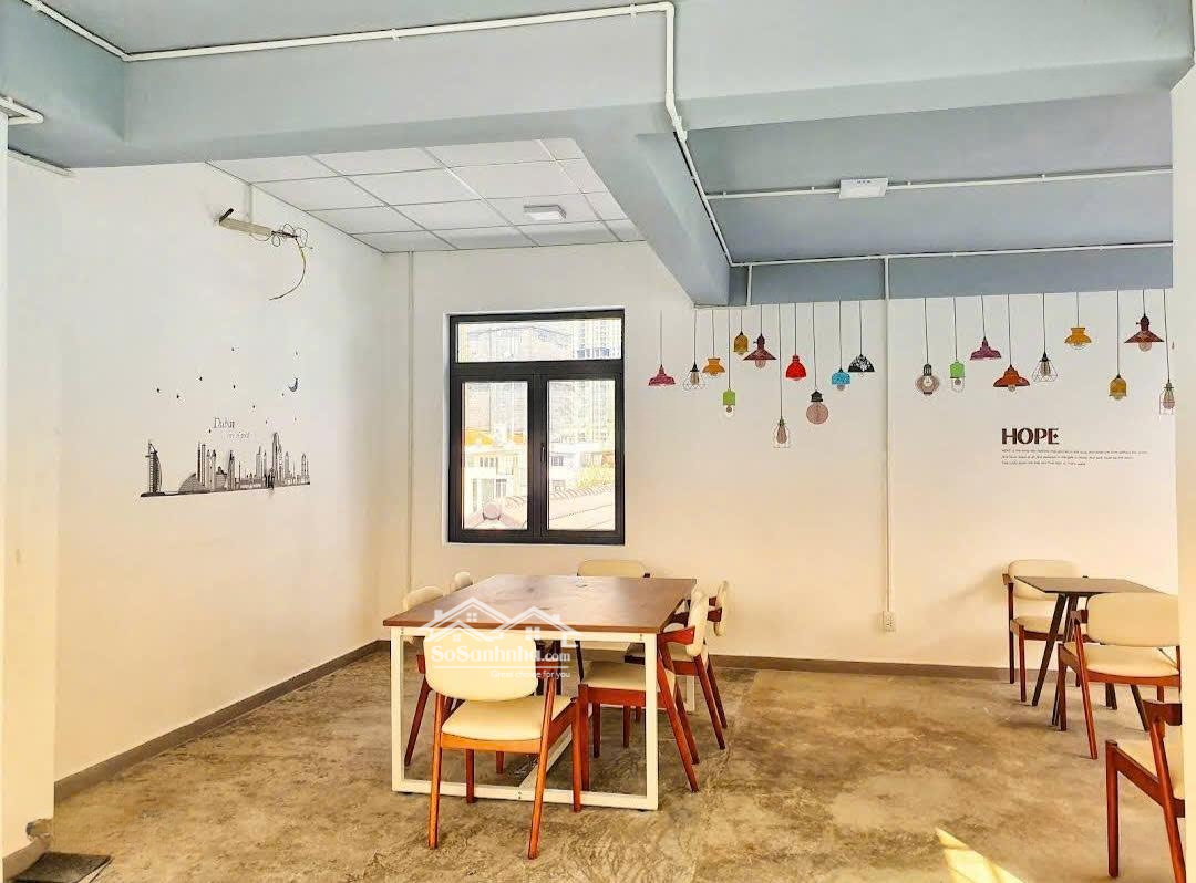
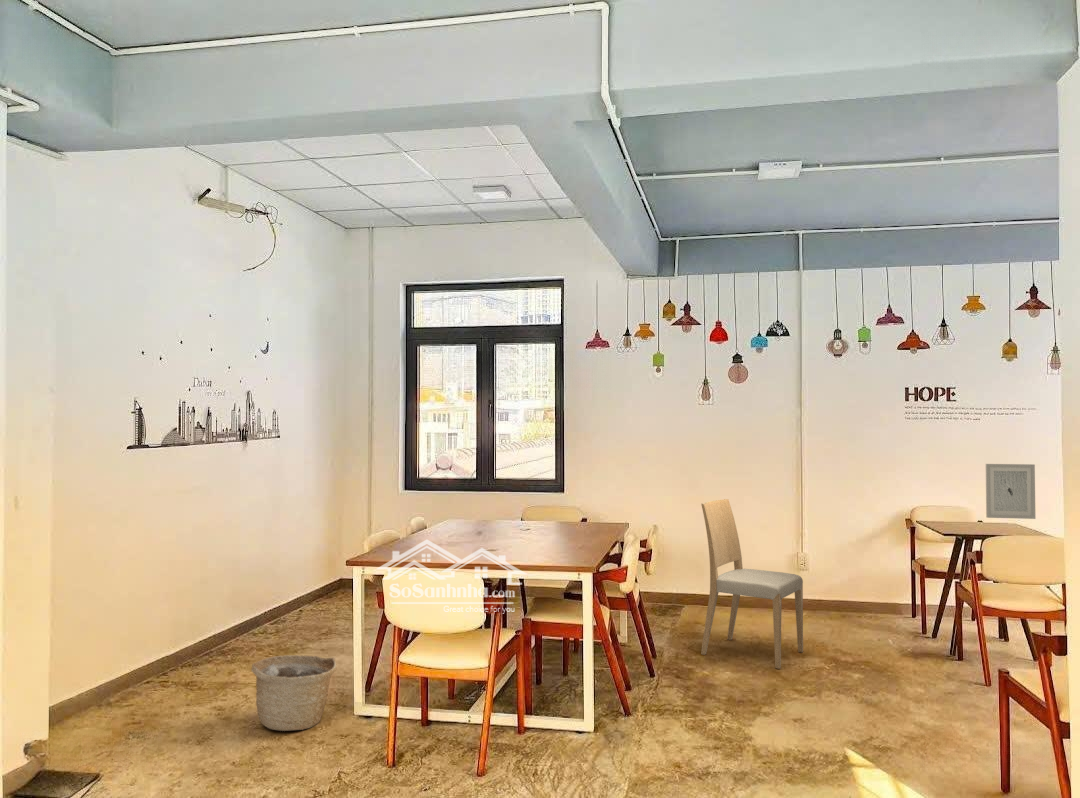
+ basket [250,654,338,732]
+ dining chair [700,498,804,670]
+ wall art [985,463,1037,520]
